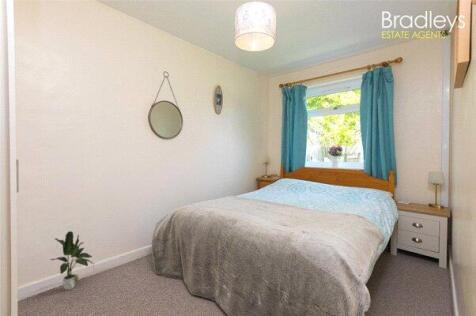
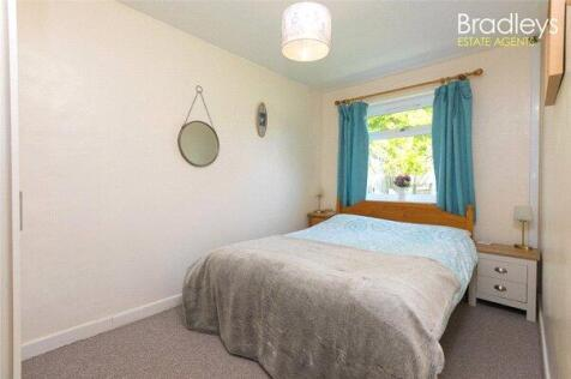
- potted plant [49,230,95,291]
